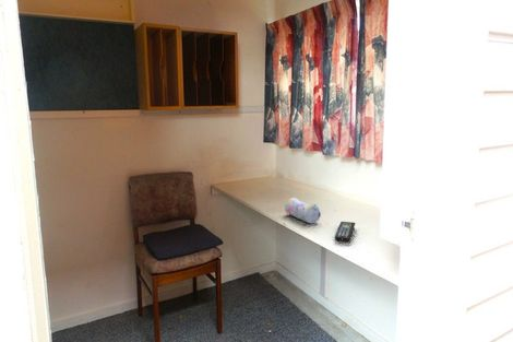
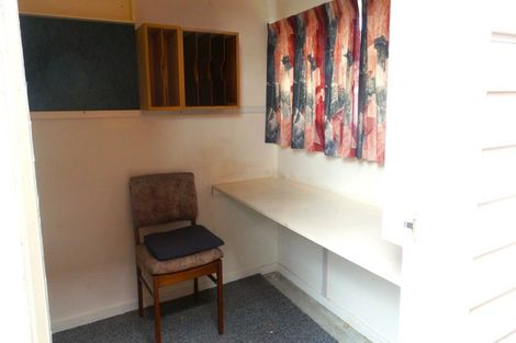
- remote control [334,221,356,243]
- pencil case [284,197,322,224]
